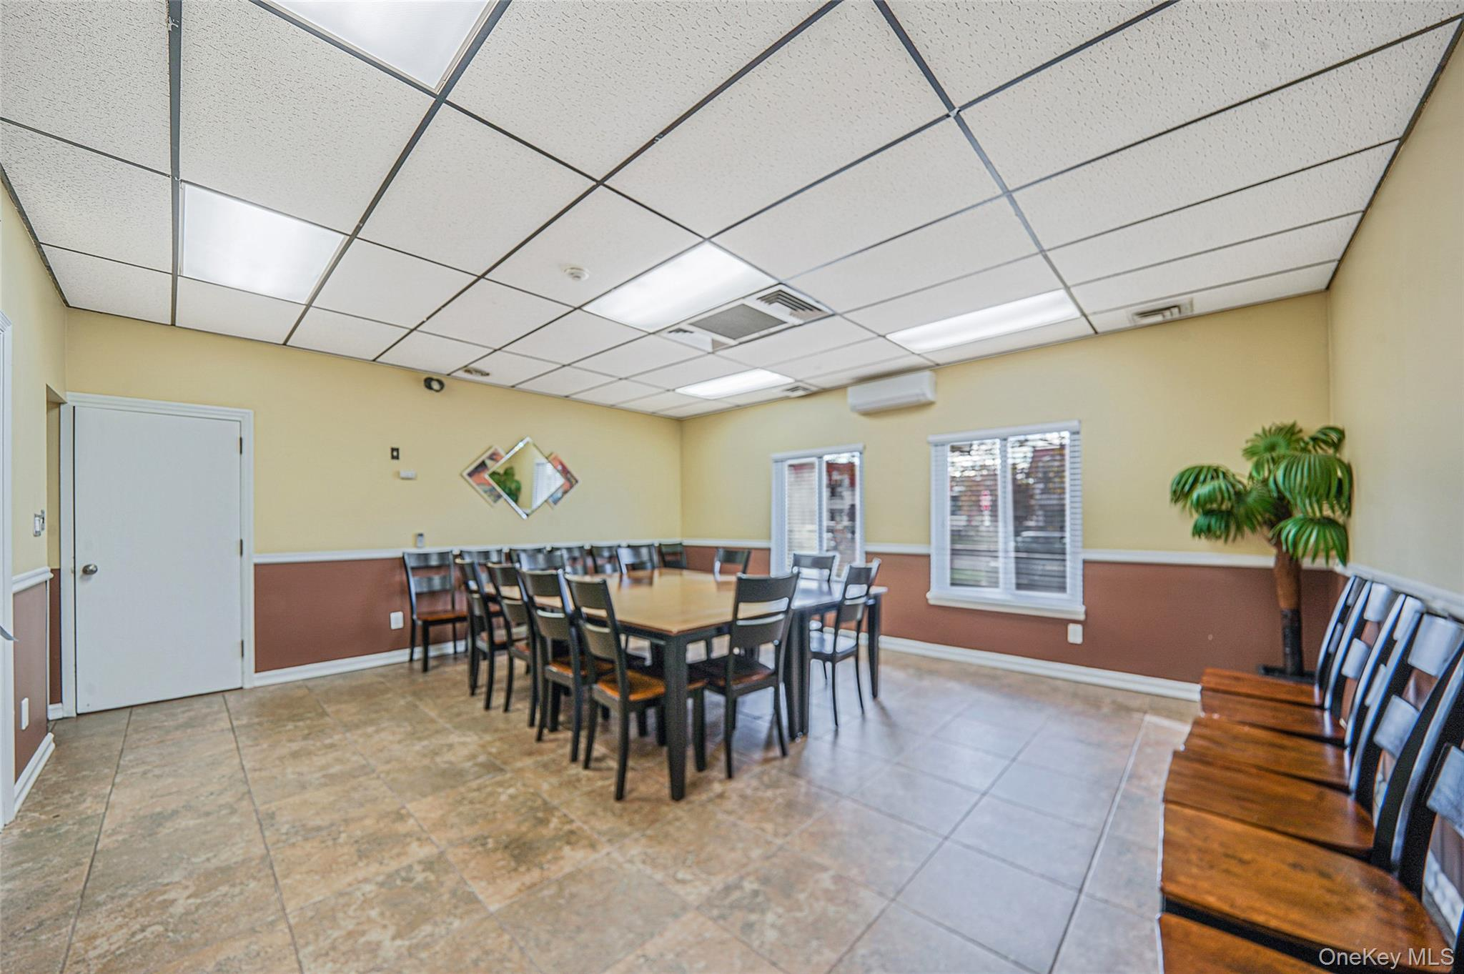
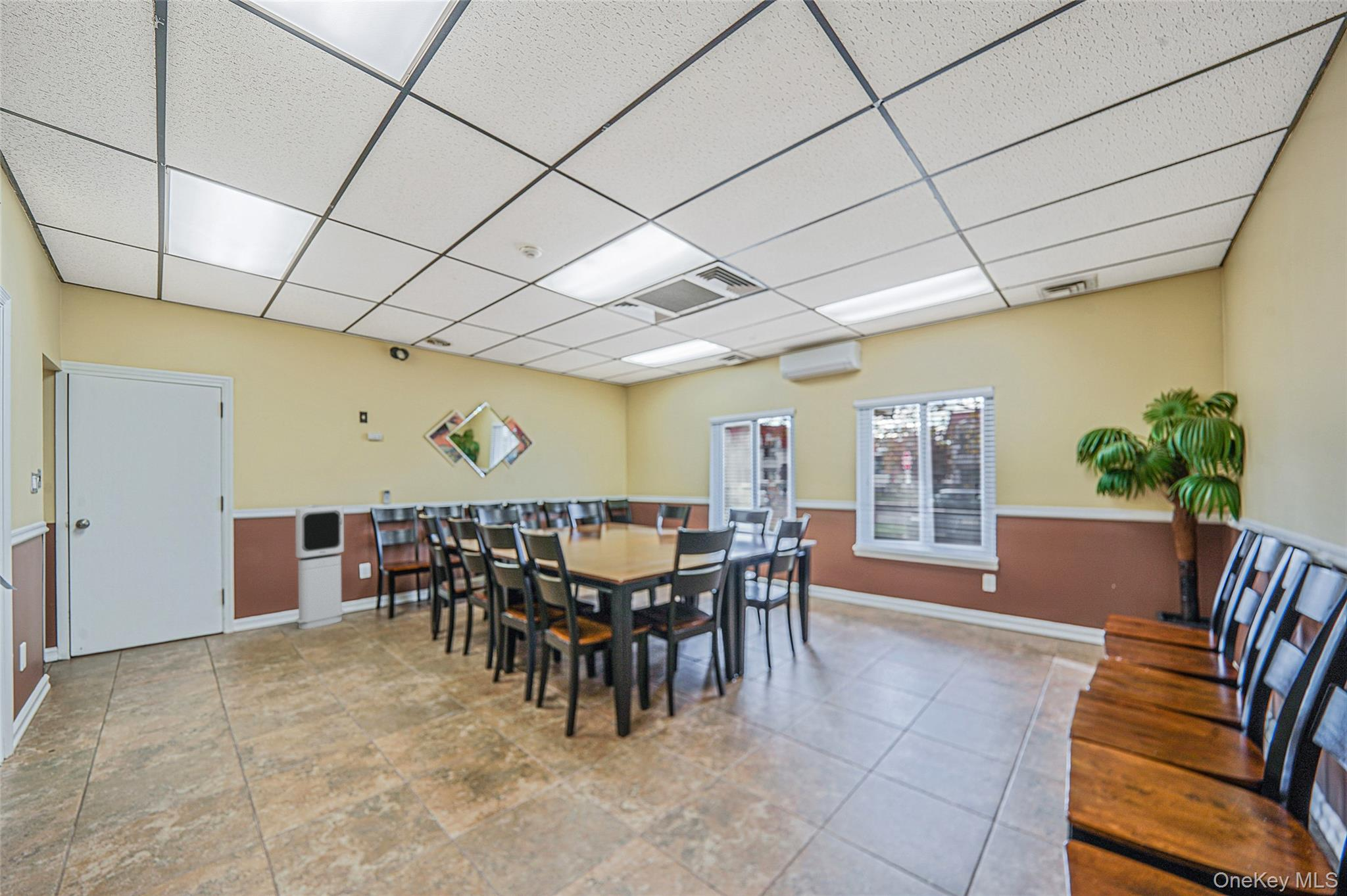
+ air purifier [295,504,345,630]
